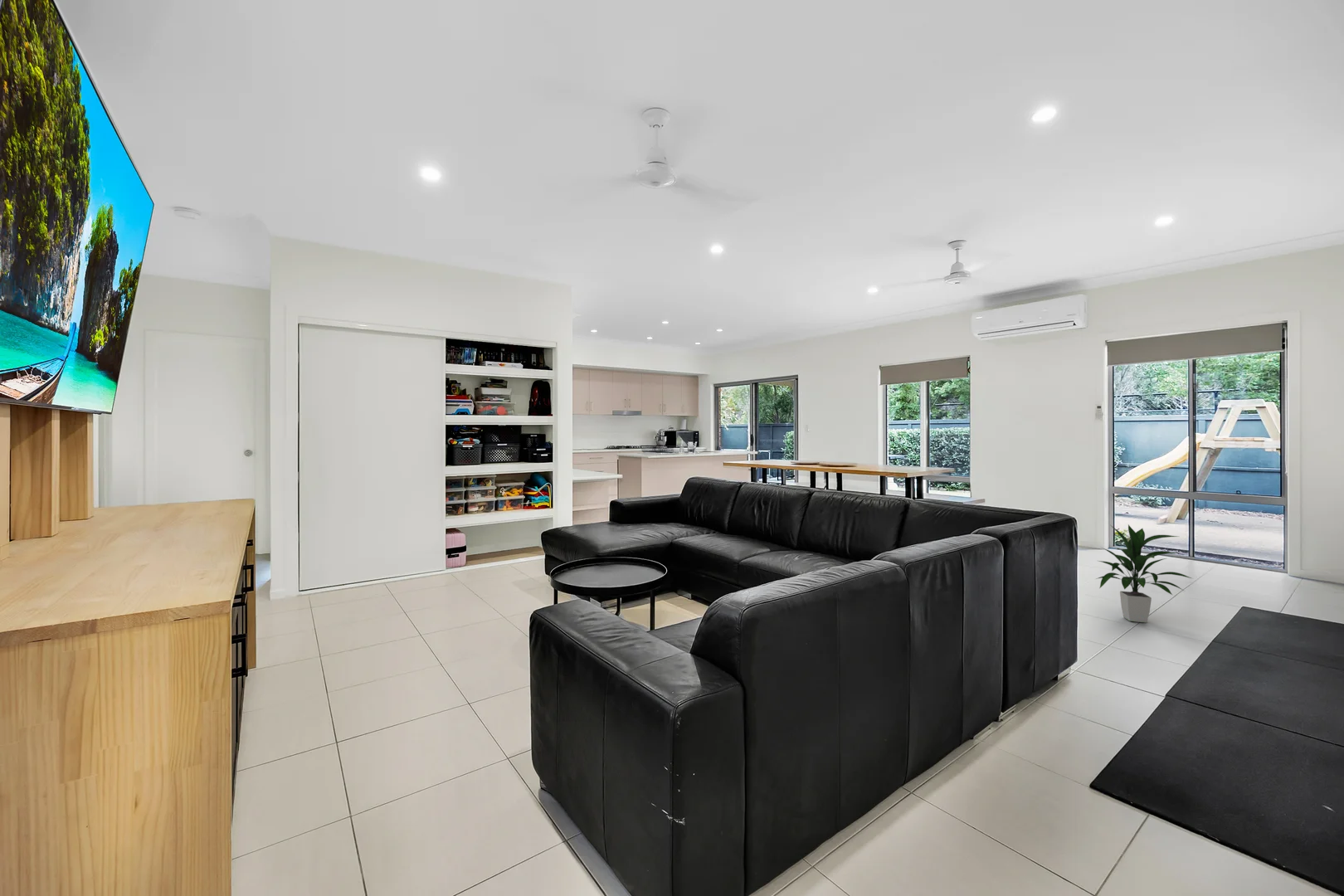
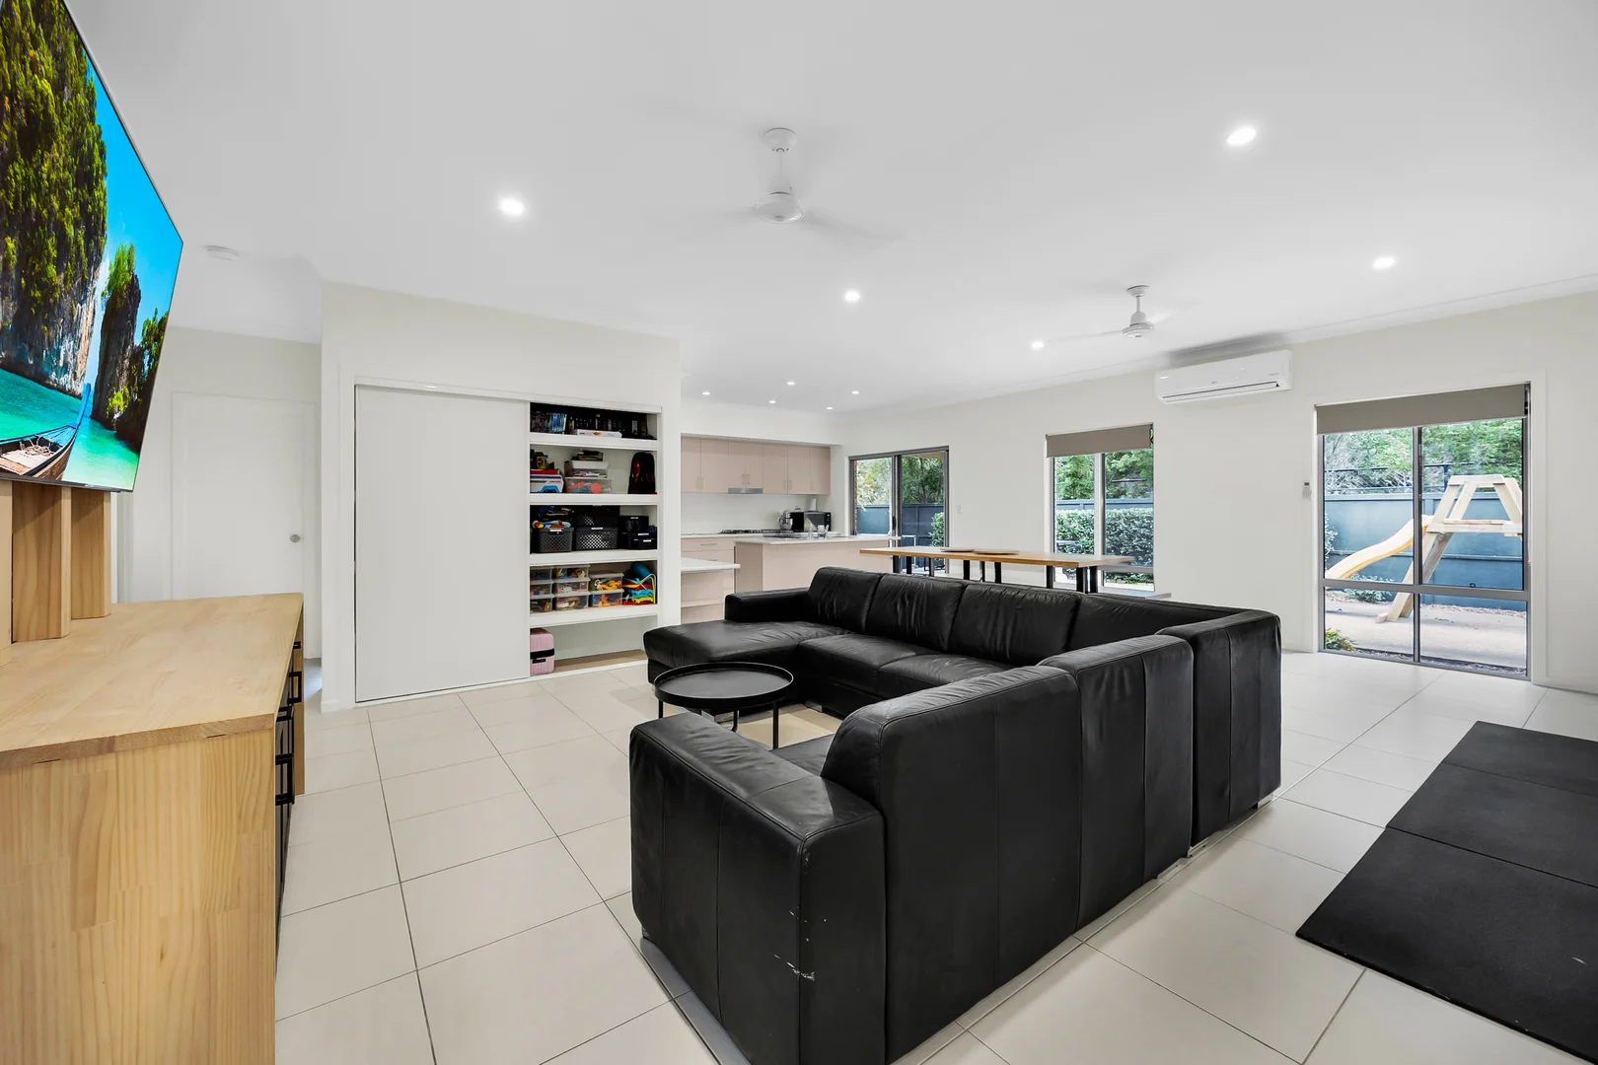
- indoor plant [1095,523,1195,623]
